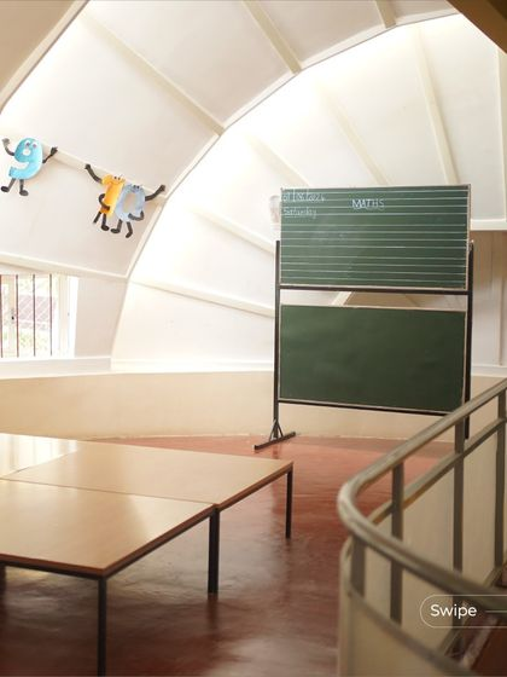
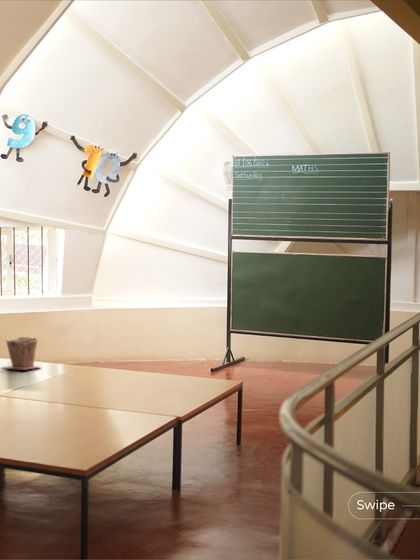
+ plant pot [1,336,42,371]
